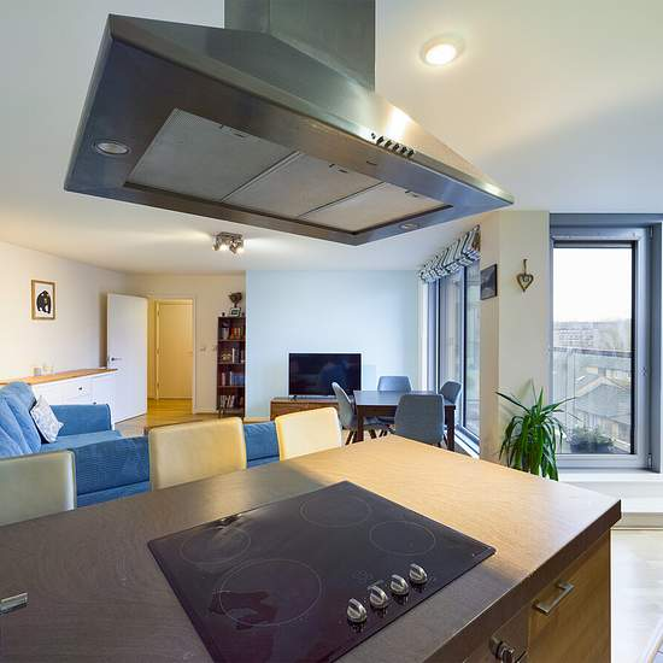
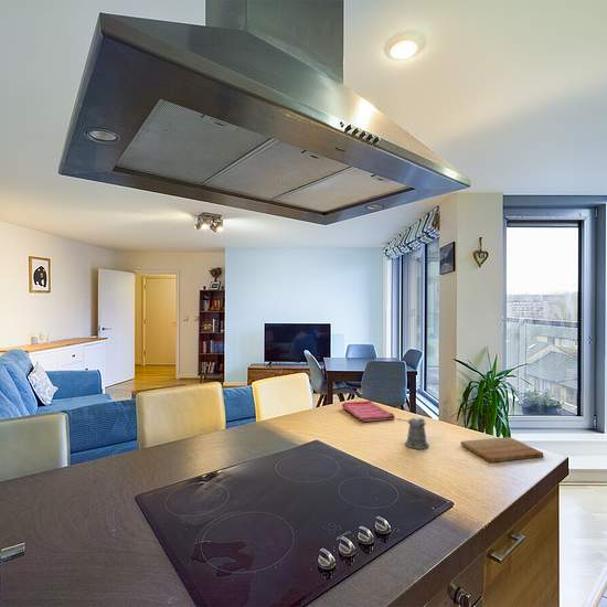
+ cutting board [460,436,544,464]
+ pepper shaker [396,417,429,450]
+ dish towel [341,400,396,423]
